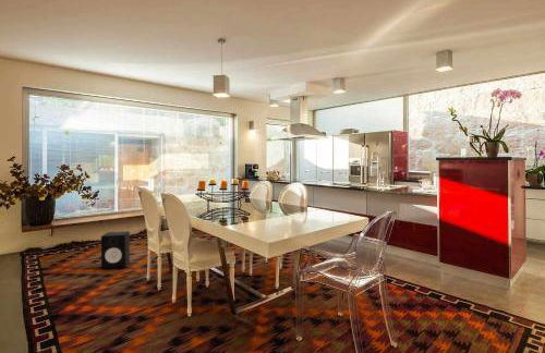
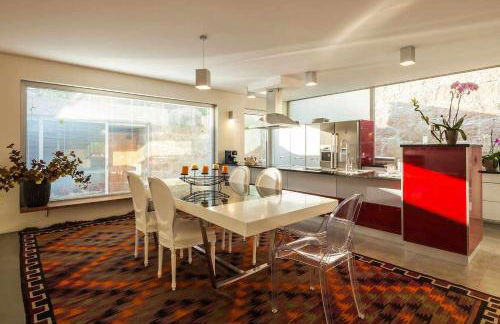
- speaker [100,230,131,270]
